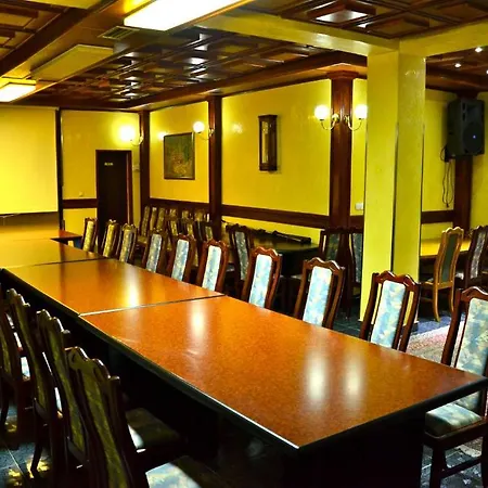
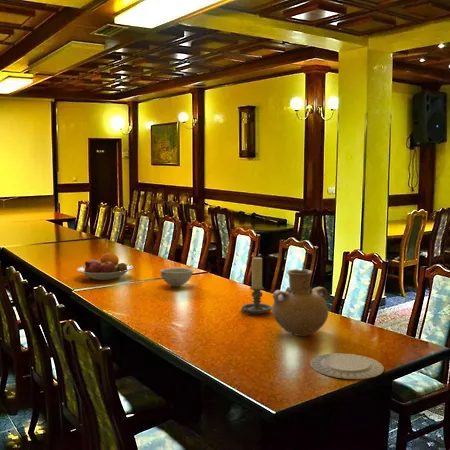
+ vase [271,268,329,337]
+ bowl [159,266,194,287]
+ chinaware [309,352,385,380]
+ candle holder [240,256,272,316]
+ fruit bowl [76,252,134,281]
